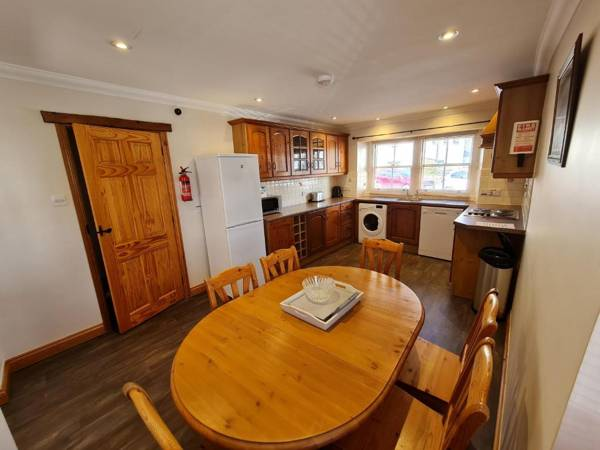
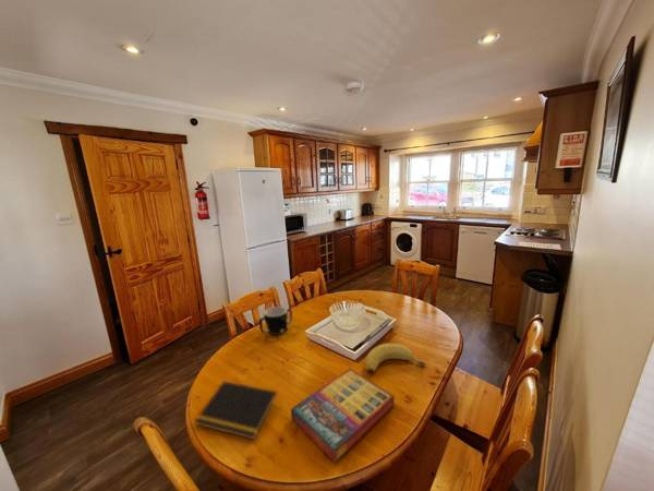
+ notepad [193,380,278,441]
+ banana [364,343,427,374]
+ mug [258,306,293,336]
+ game compilation box [290,368,396,464]
